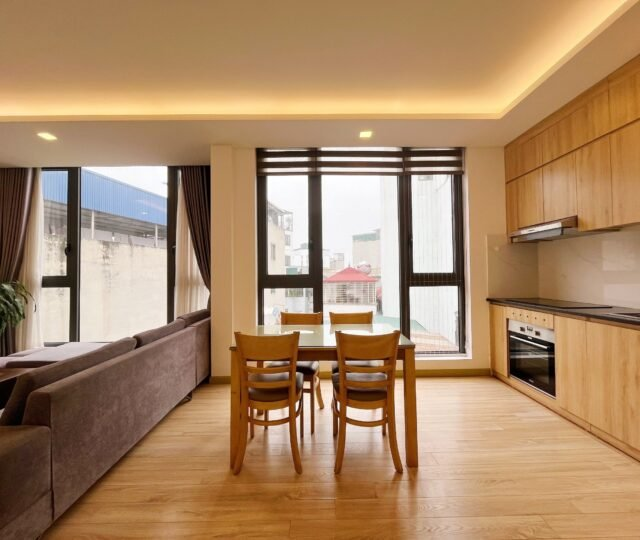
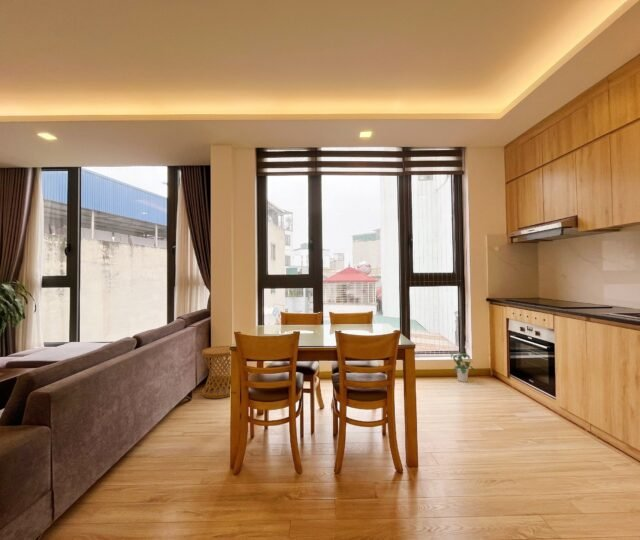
+ side table [201,345,232,400]
+ potted plant [450,352,475,383]
